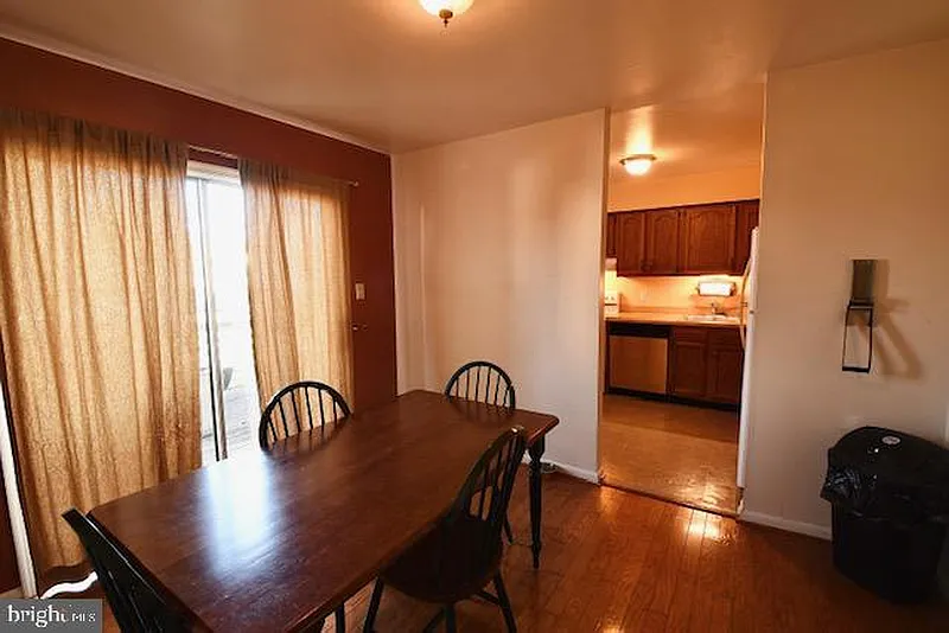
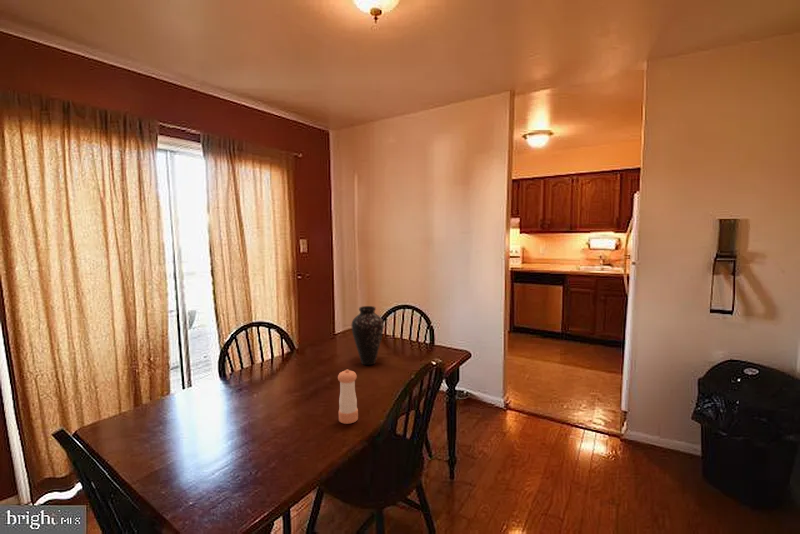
+ vase [350,305,385,366]
+ pepper shaker [337,369,359,425]
